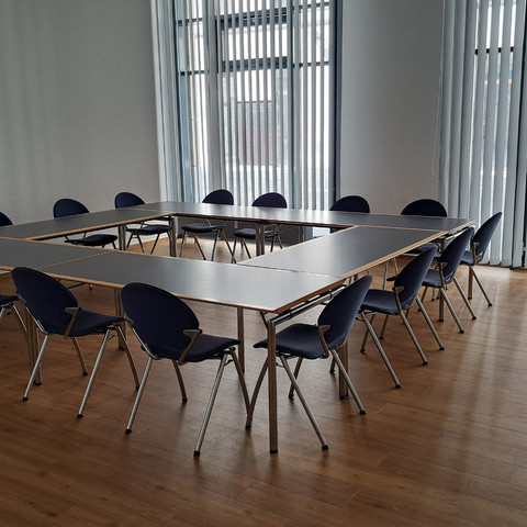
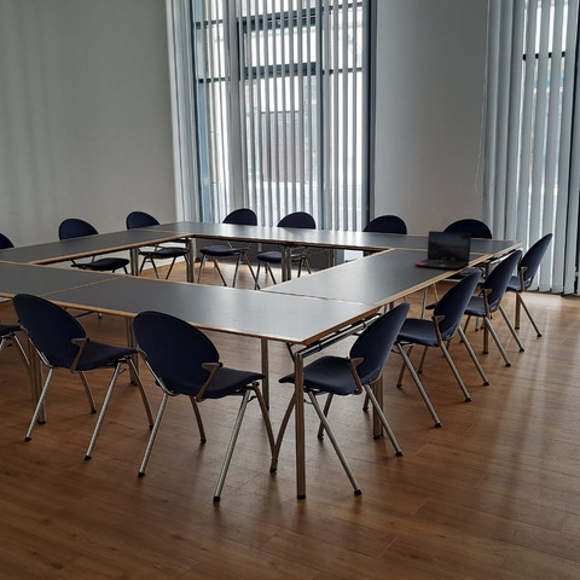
+ laptop [413,230,472,271]
